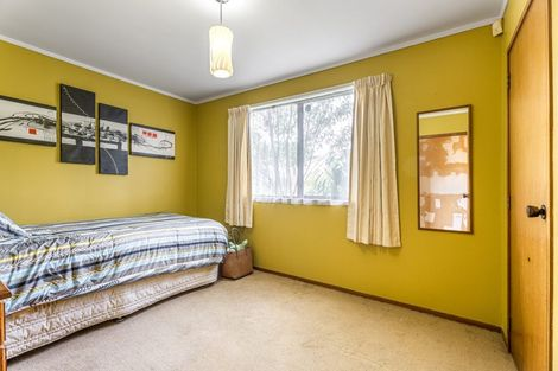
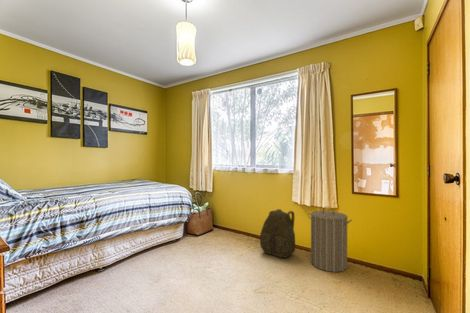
+ backpack [259,208,296,259]
+ laundry hamper [307,205,353,273]
